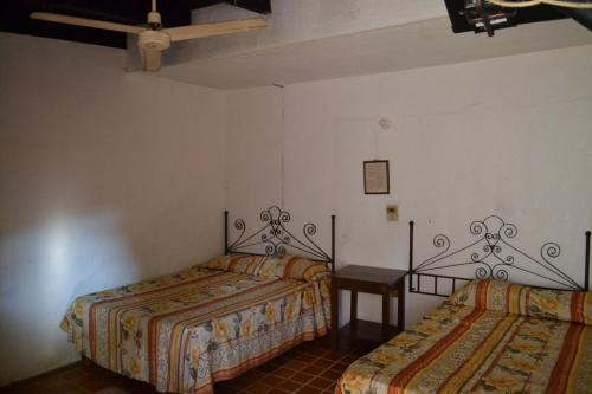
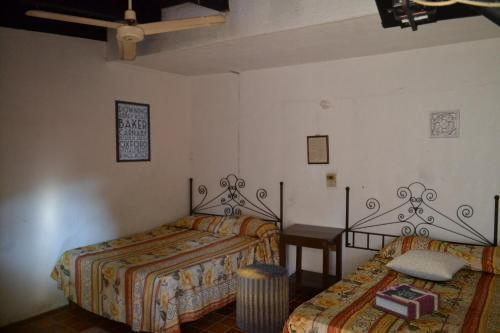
+ wall art [114,99,152,164]
+ book [371,281,442,322]
+ stool [235,262,290,333]
+ wall ornament [428,108,461,139]
+ pillow [385,248,470,282]
